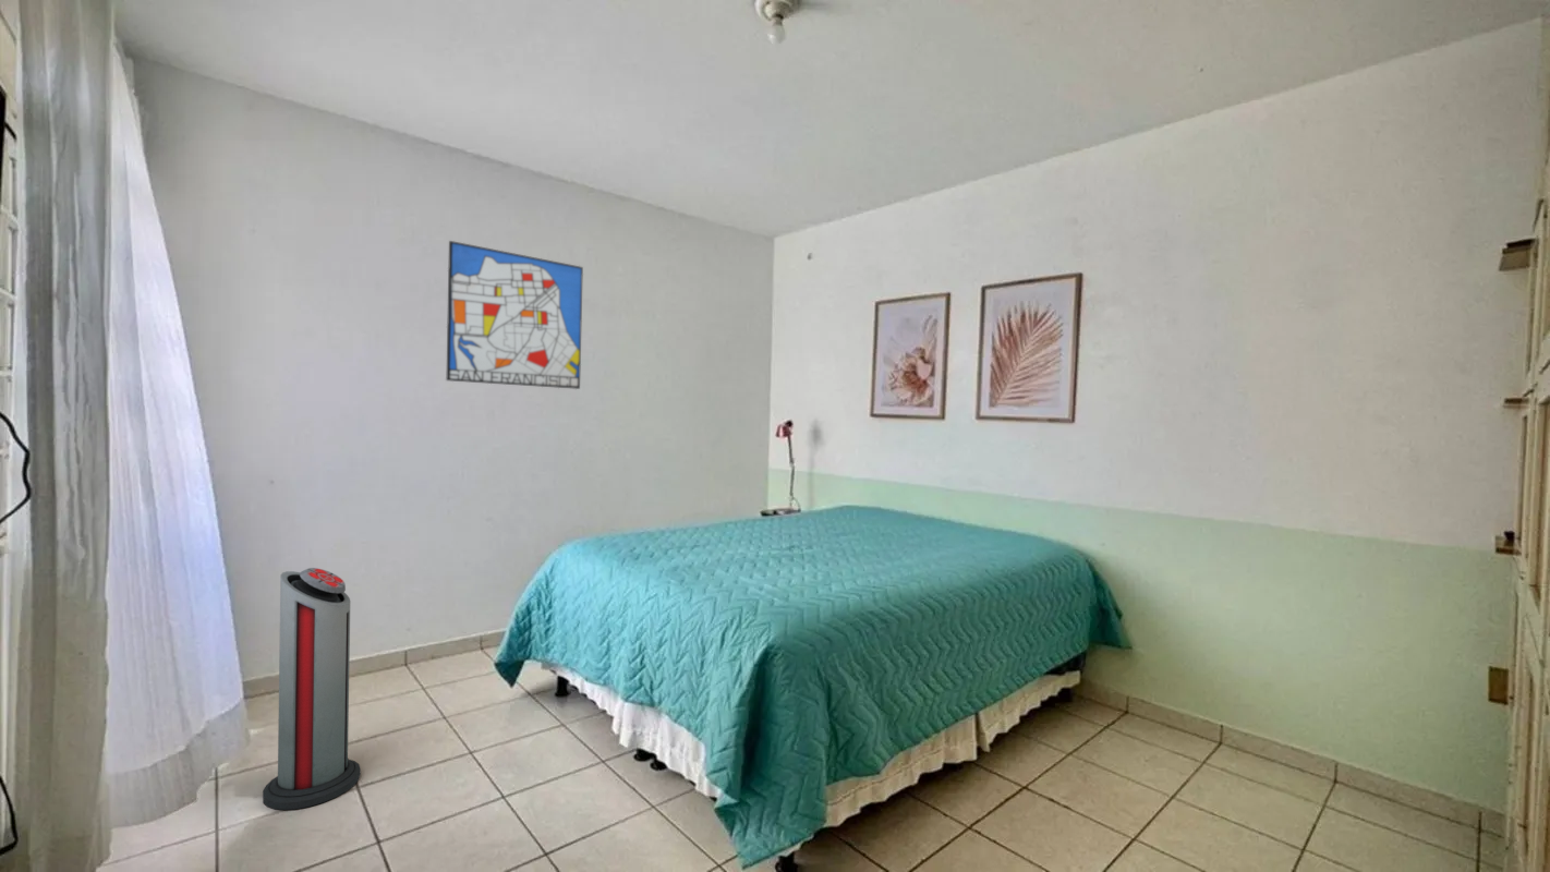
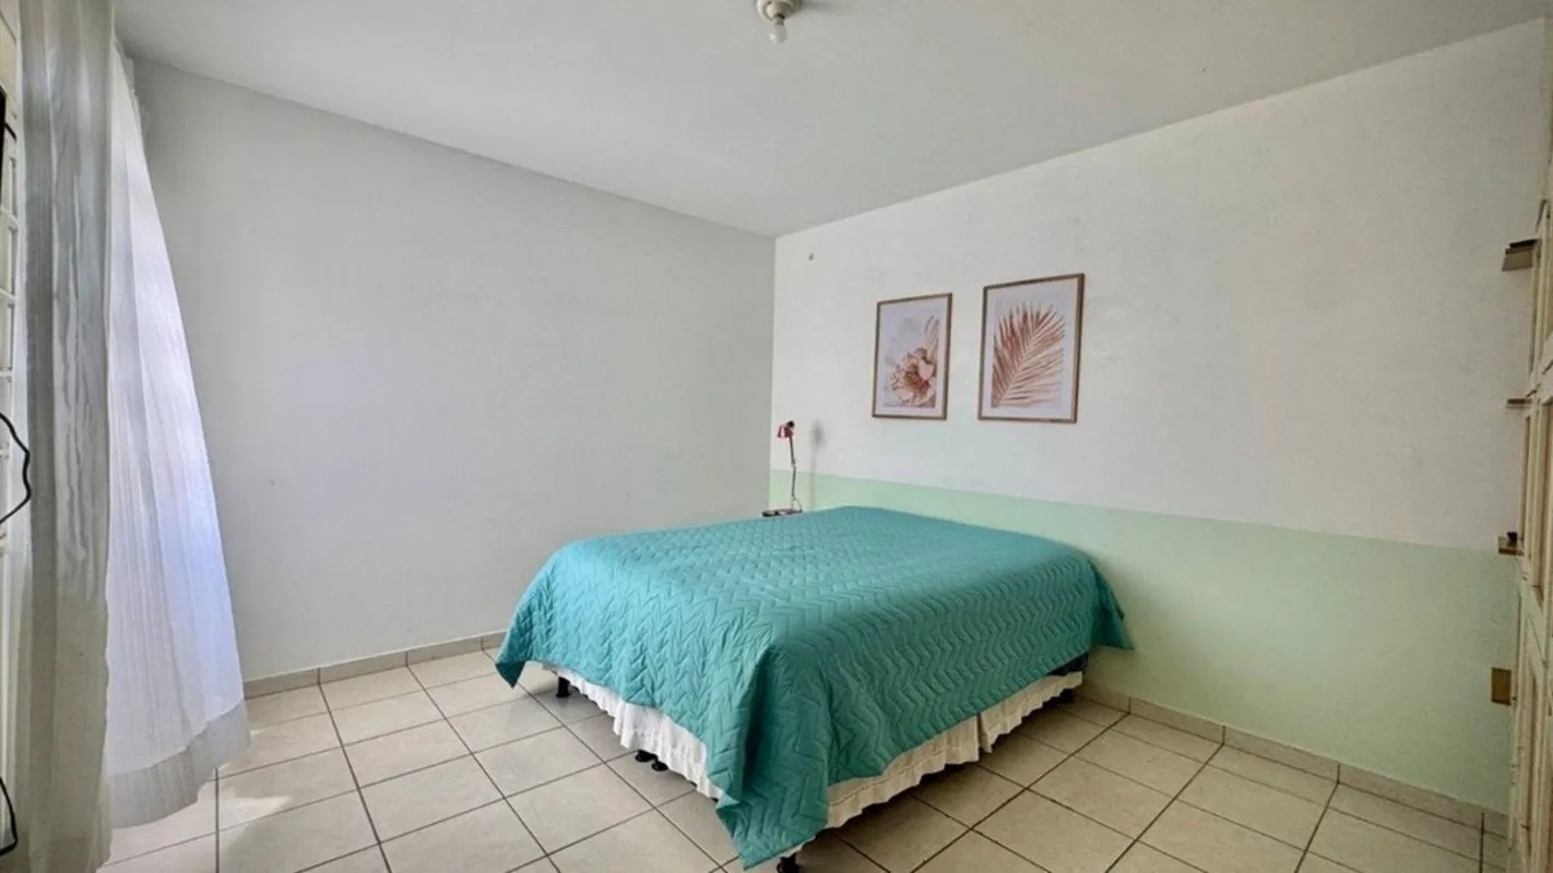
- air purifier [262,567,362,811]
- wall art [445,240,584,390]
